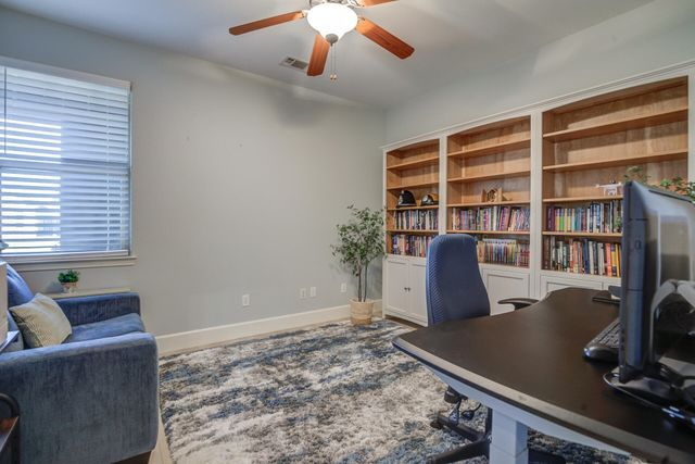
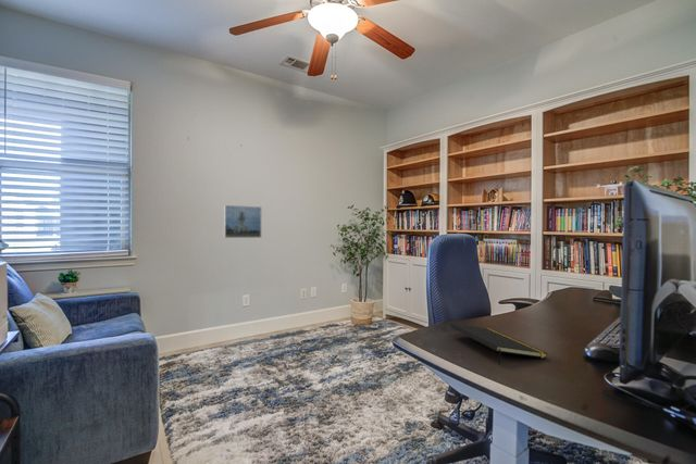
+ notepad [449,322,548,365]
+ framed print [223,204,262,239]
